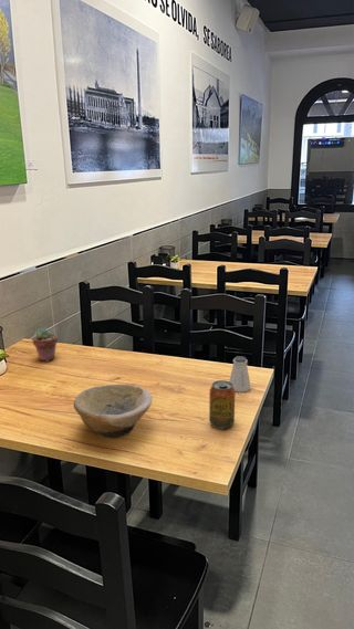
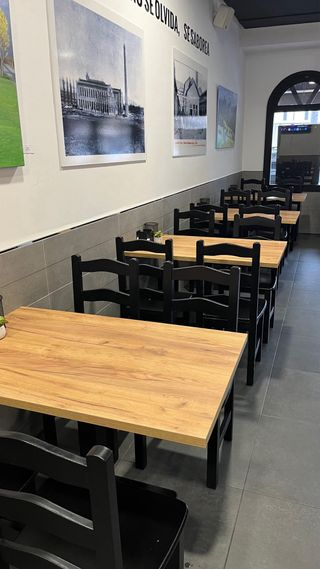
- bowl [73,384,154,439]
- potted succulent [32,327,59,363]
- beverage can [208,379,236,430]
- saltshaker [228,355,252,394]
